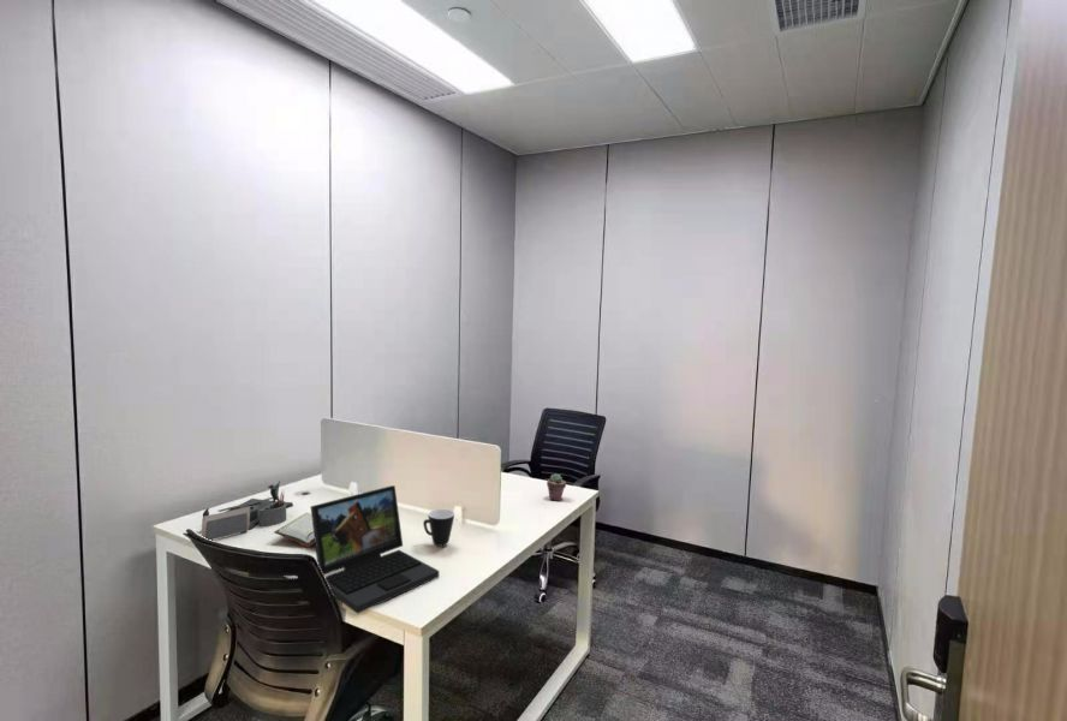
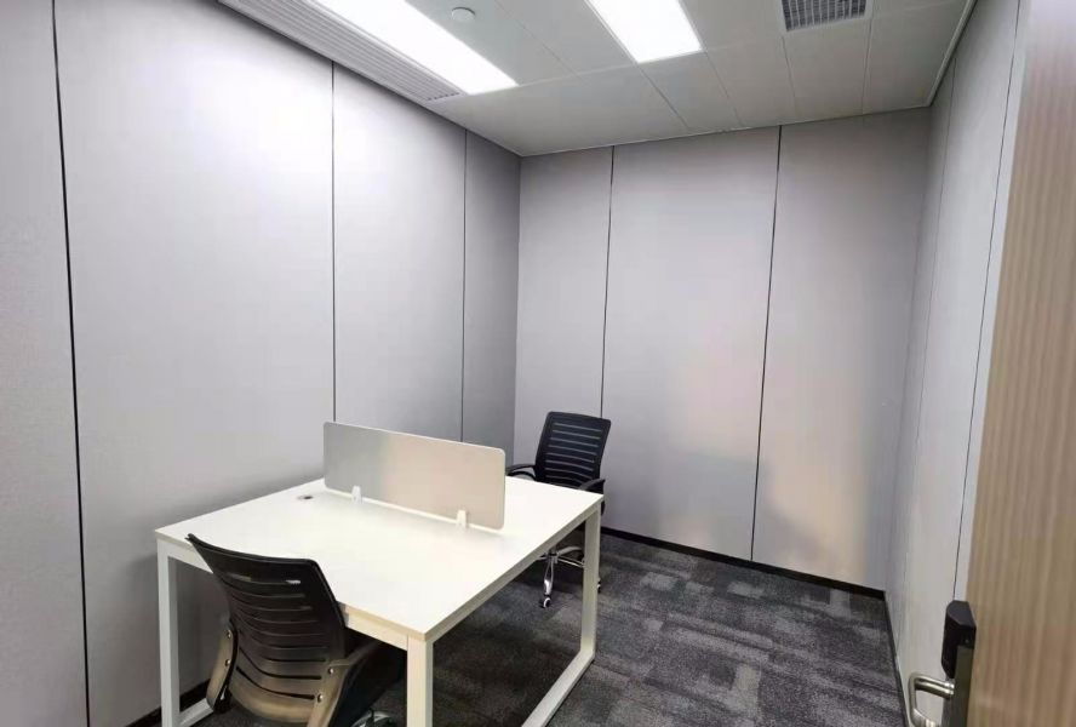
- potted succulent [546,472,567,502]
- mug [422,508,455,548]
- laptop [309,484,440,614]
- book [273,512,315,548]
- desk organizer [201,479,294,542]
